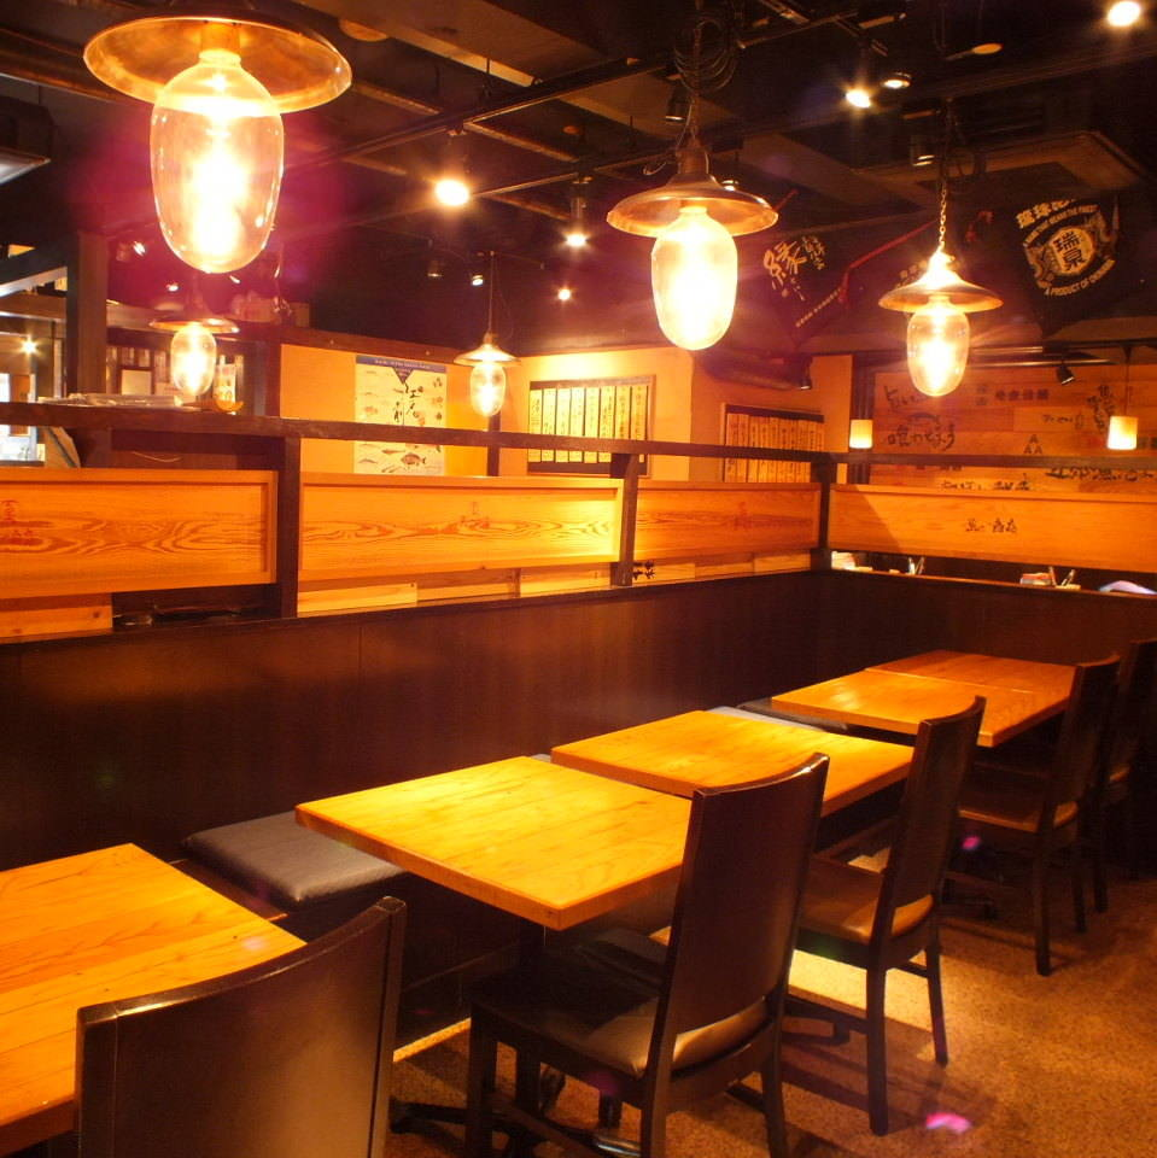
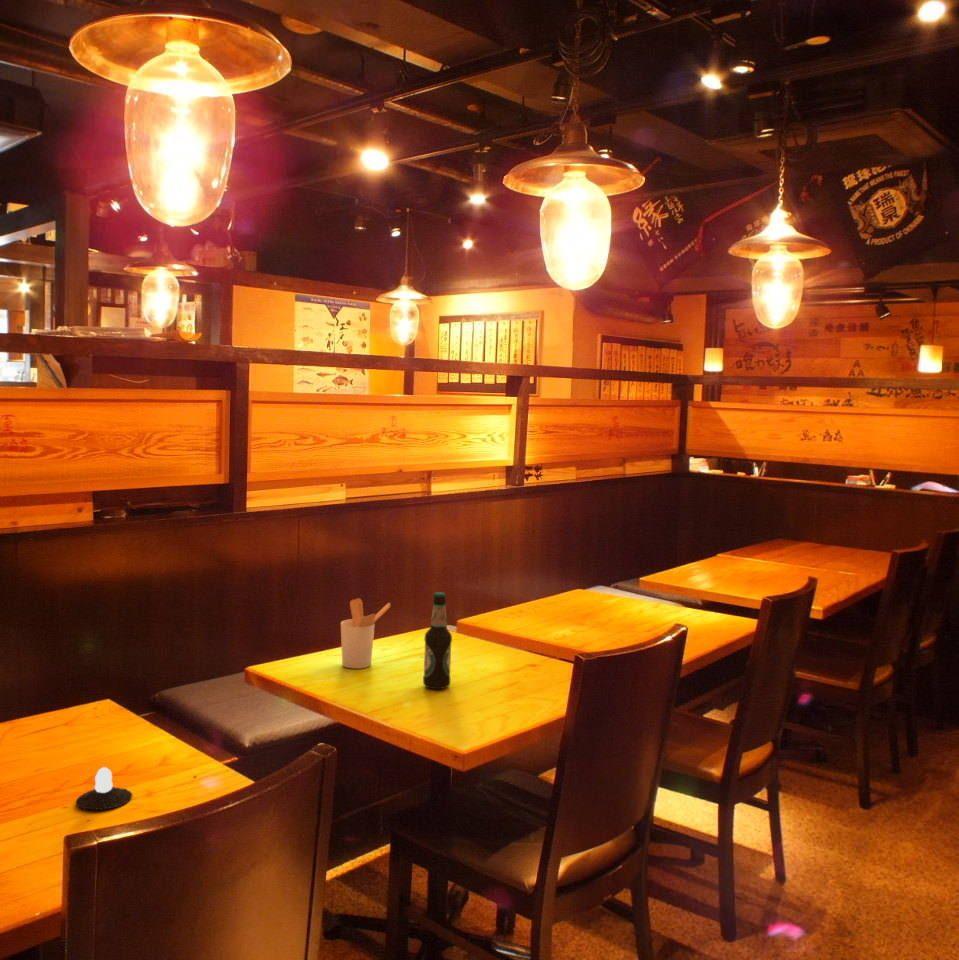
+ utensil holder [340,597,392,670]
+ candle [75,766,133,811]
+ bottle [422,591,453,690]
